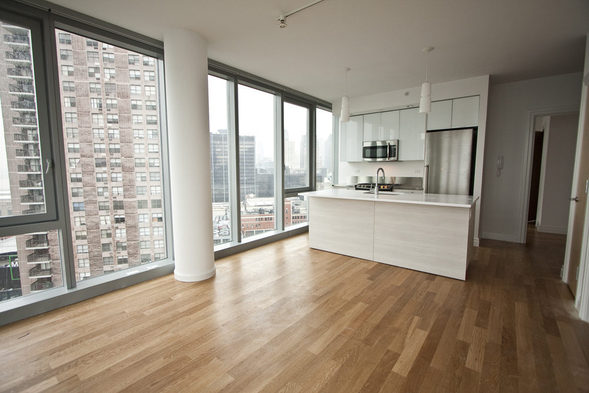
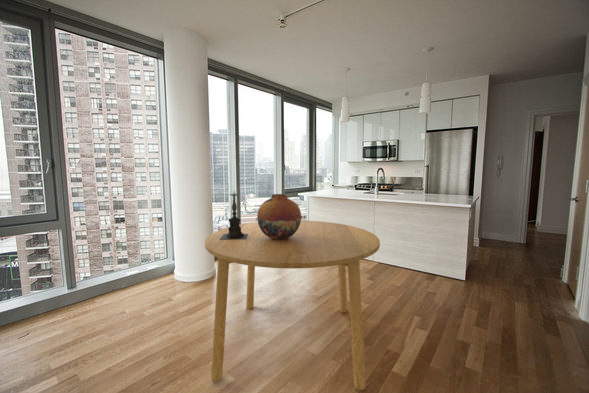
+ candle holder [220,192,248,240]
+ vase [256,193,302,240]
+ dining table [204,219,381,391]
